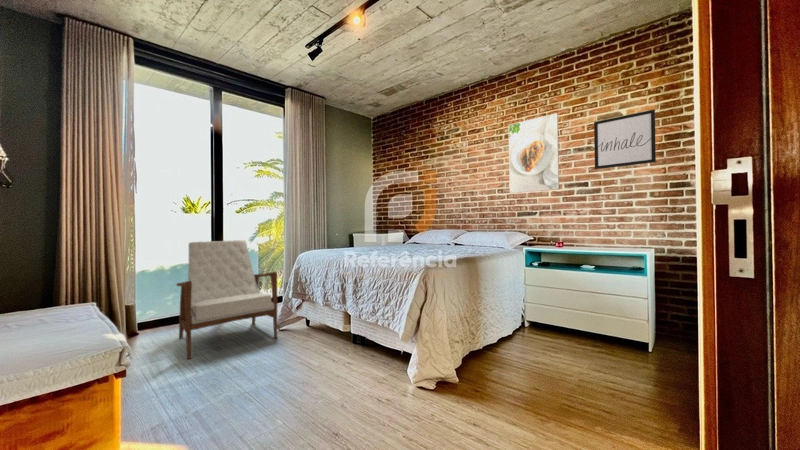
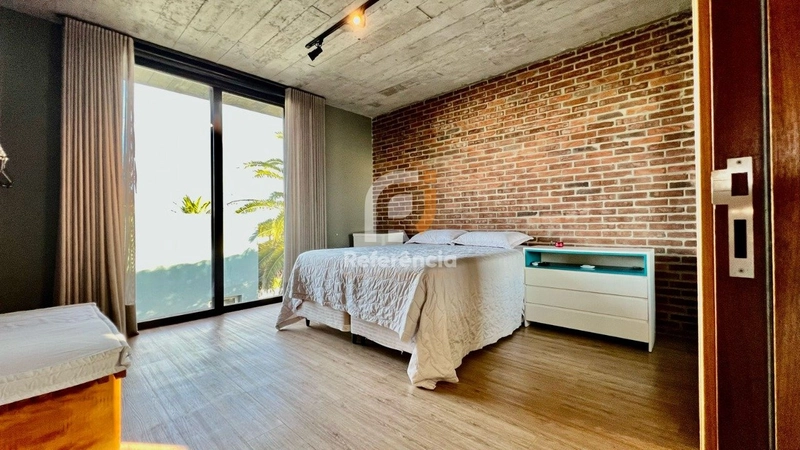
- armchair [176,239,278,360]
- wall art [593,108,657,170]
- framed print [508,112,560,194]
